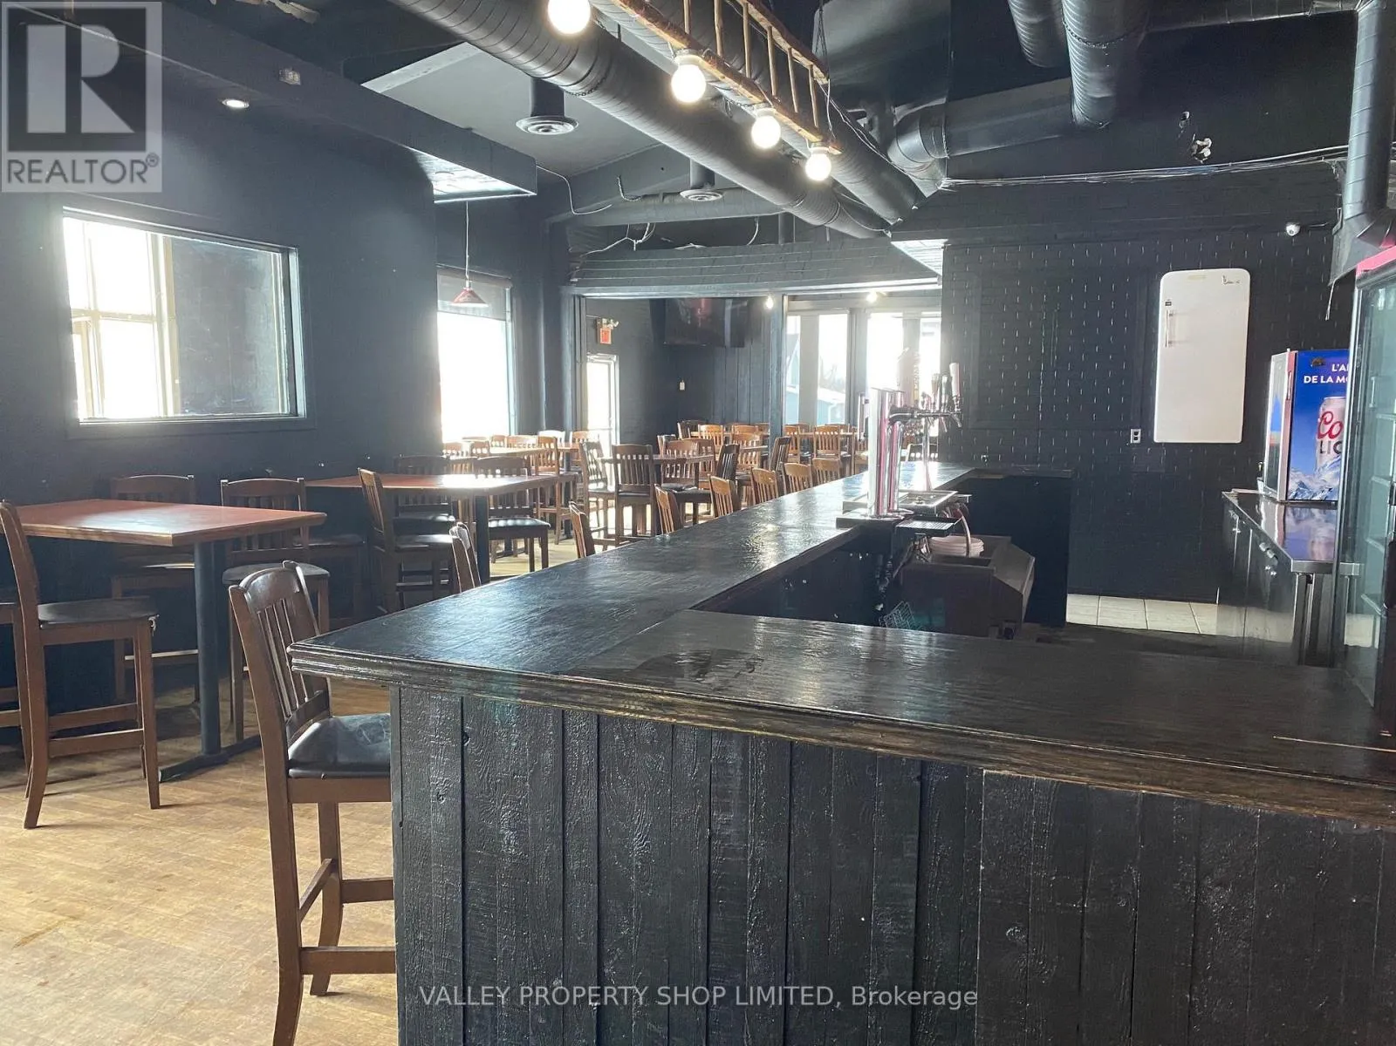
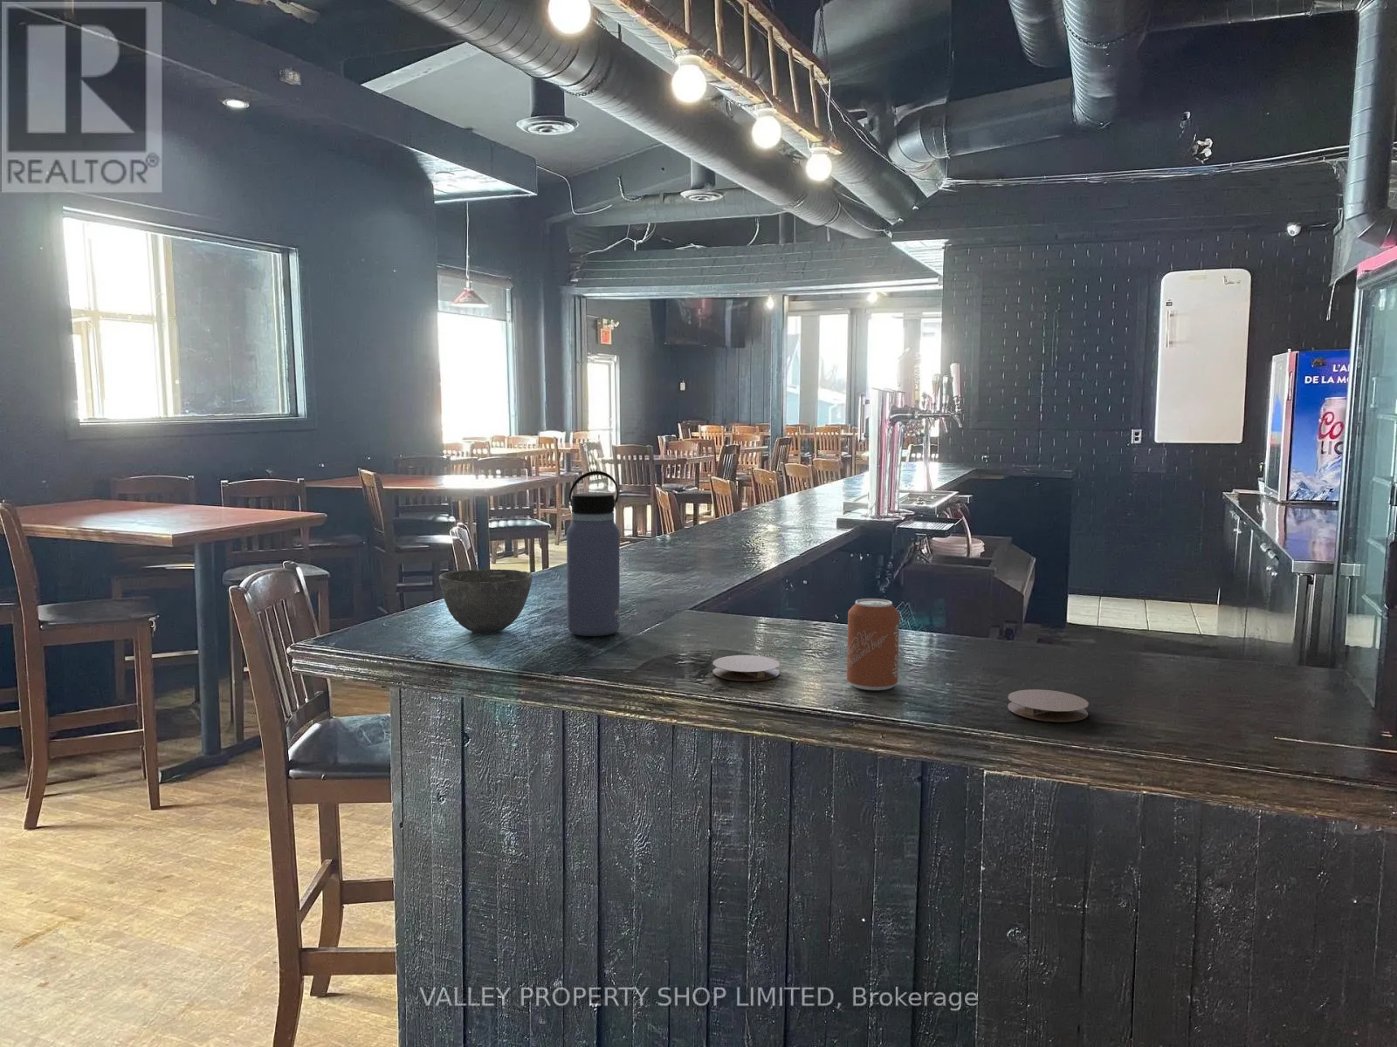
+ can [846,597,900,691]
+ bowl [438,567,534,633]
+ coaster [1007,688,1090,723]
+ coaster [713,654,781,682]
+ water bottle [565,471,620,637]
